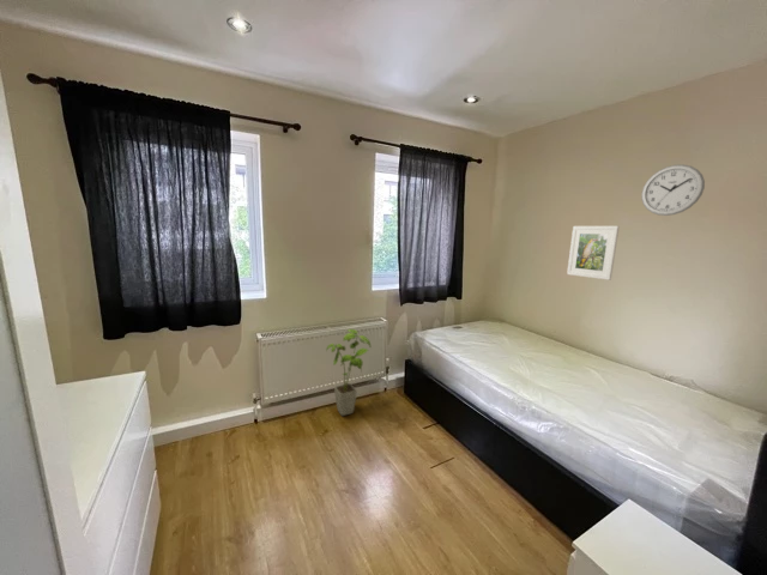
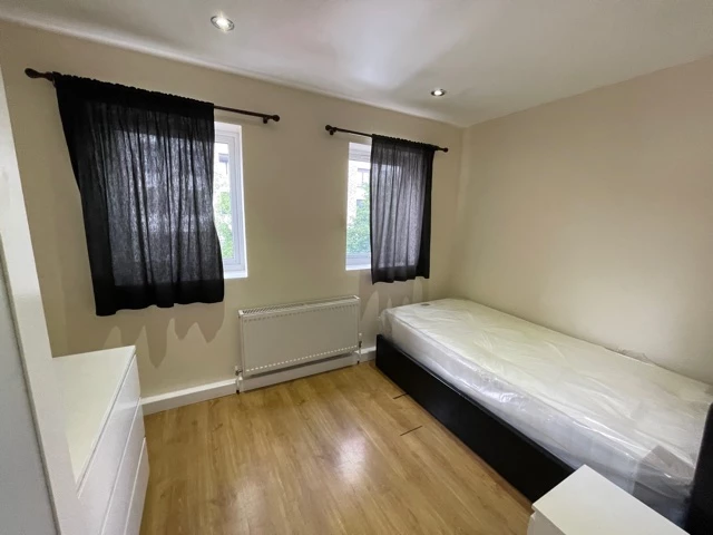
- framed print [566,225,621,282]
- house plant [325,328,373,417]
- wall clock [640,163,706,217]
